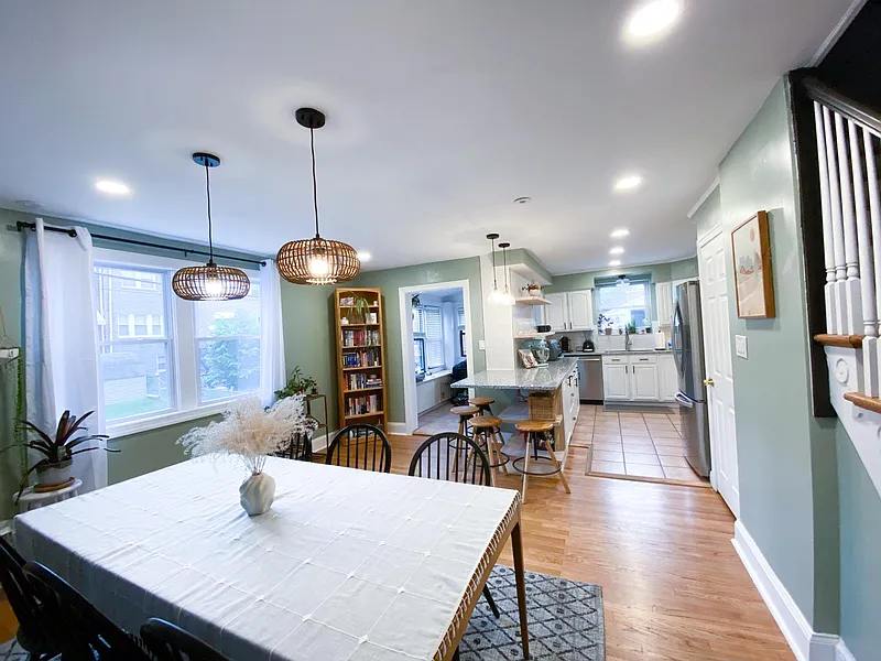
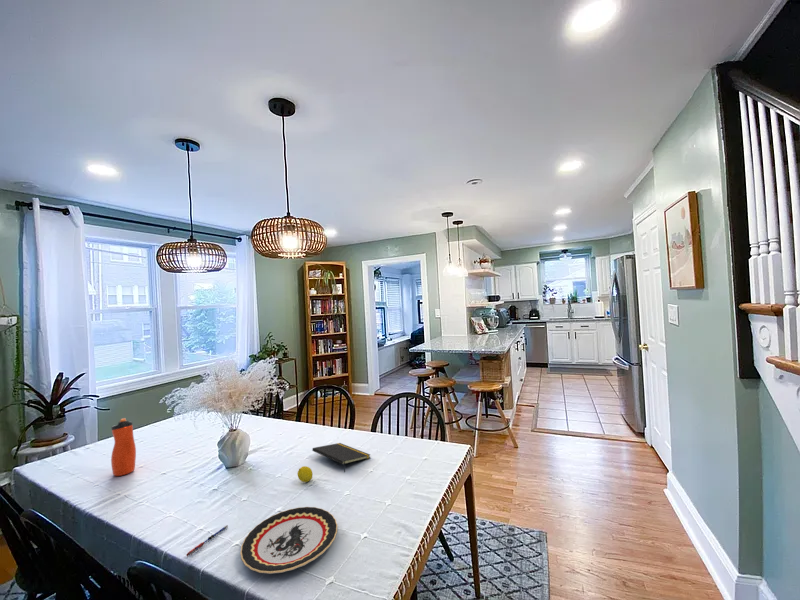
+ pen [185,524,229,557]
+ notepad [311,442,371,473]
+ fruit [296,465,313,483]
+ plate [239,506,338,575]
+ water bottle [110,417,137,477]
